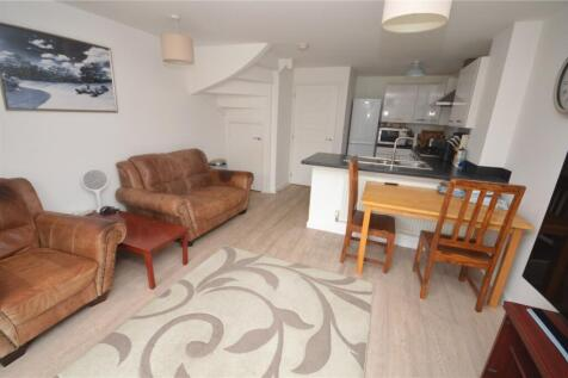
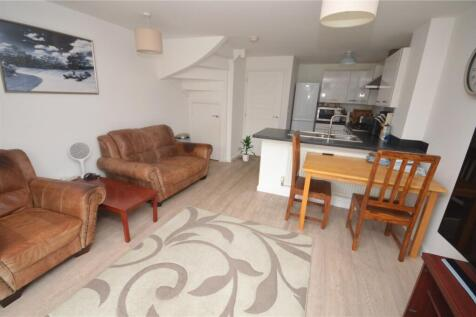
+ indoor plant [237,135,257,162]
